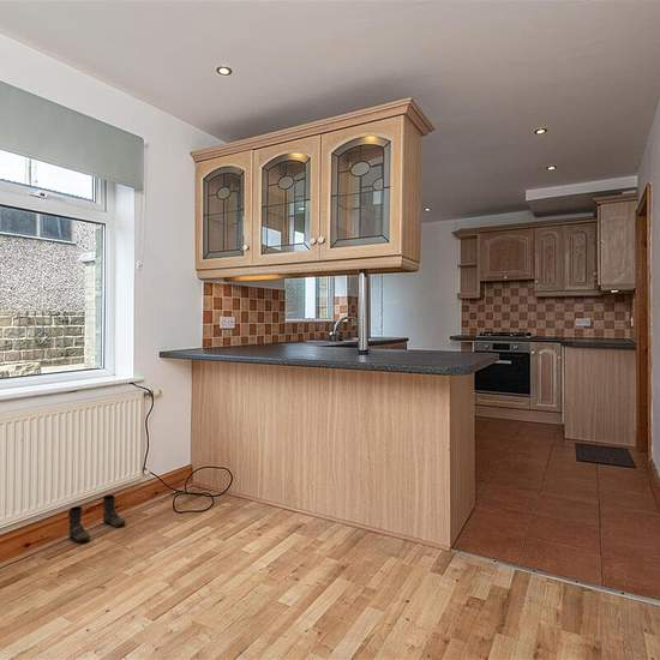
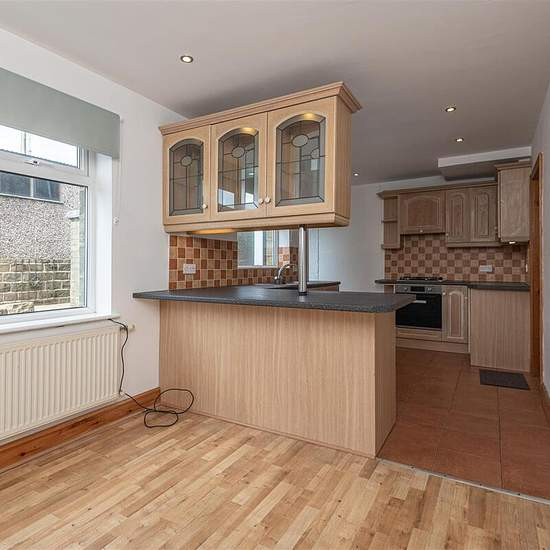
- boots [67,494,127,542]
